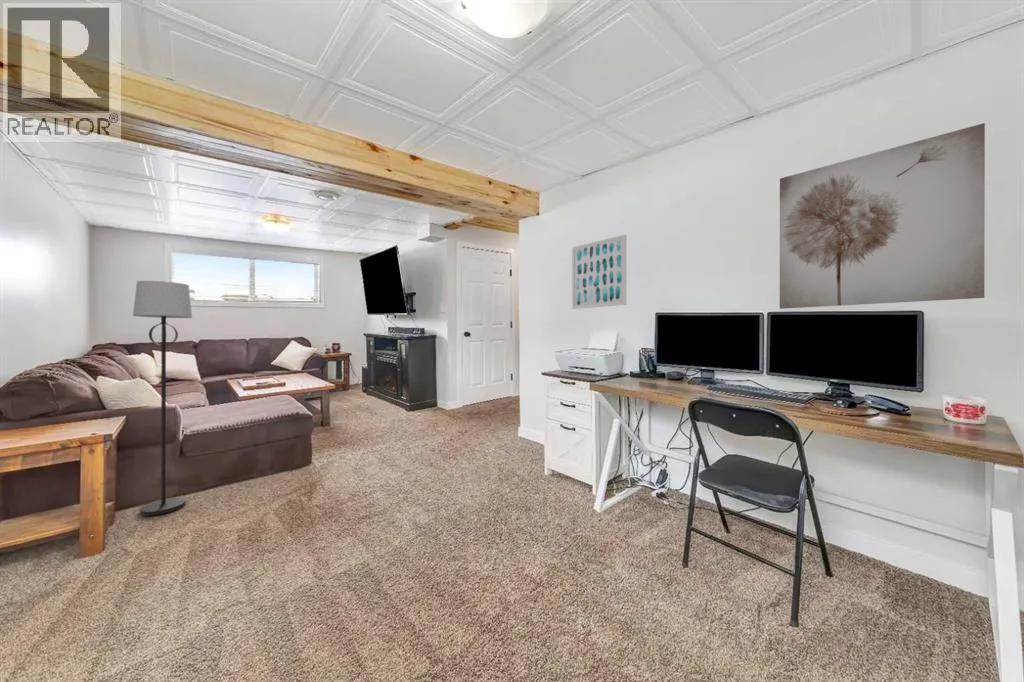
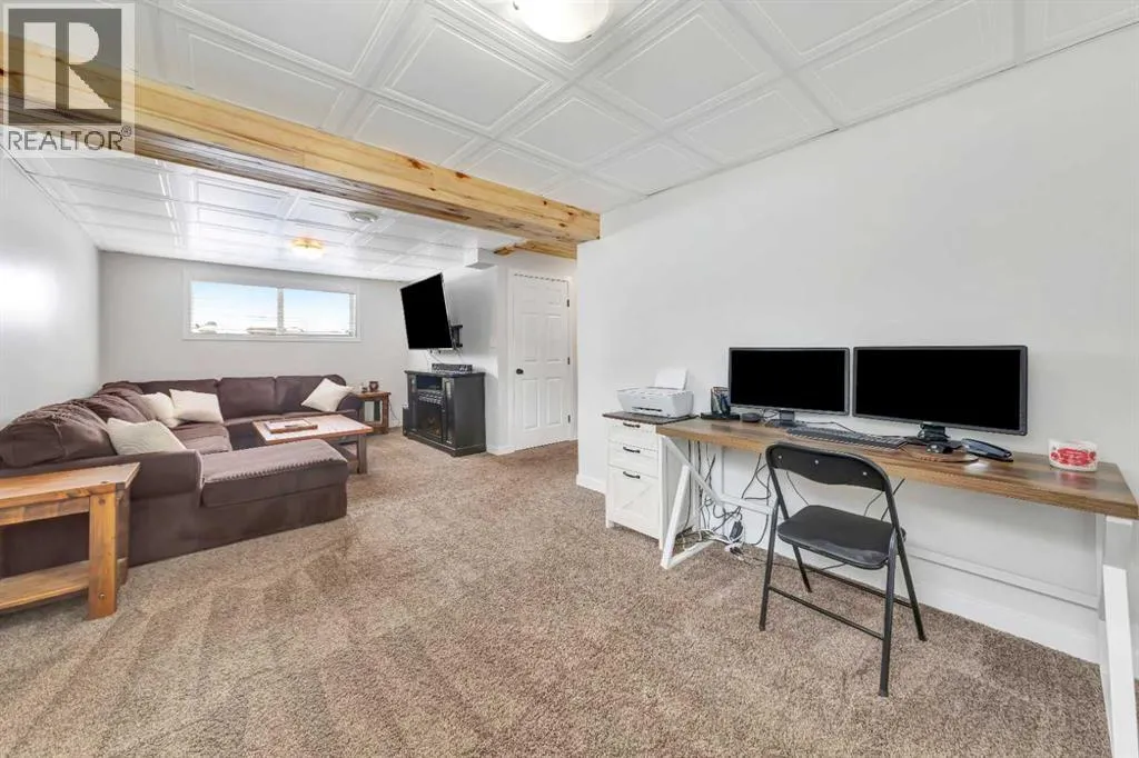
- wall art [779,122,986,310]
- lamp [132,280,193,517]
- wall art [571,233,627,310]
